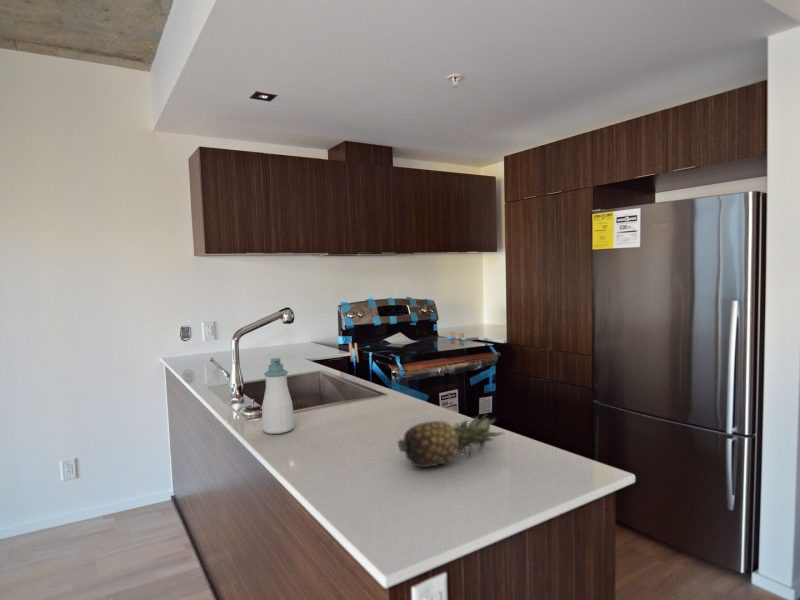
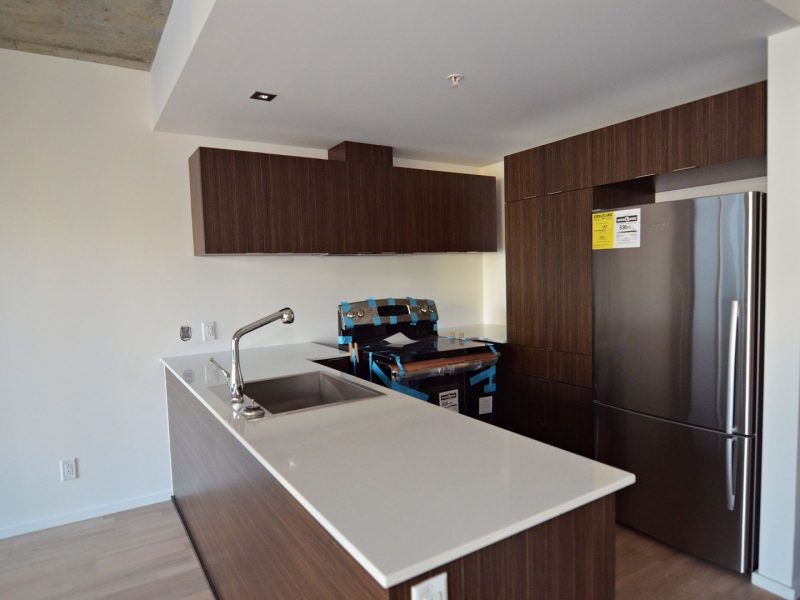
- fruit [396,413,505,468]
- soap bottle [261,357,295,435]
